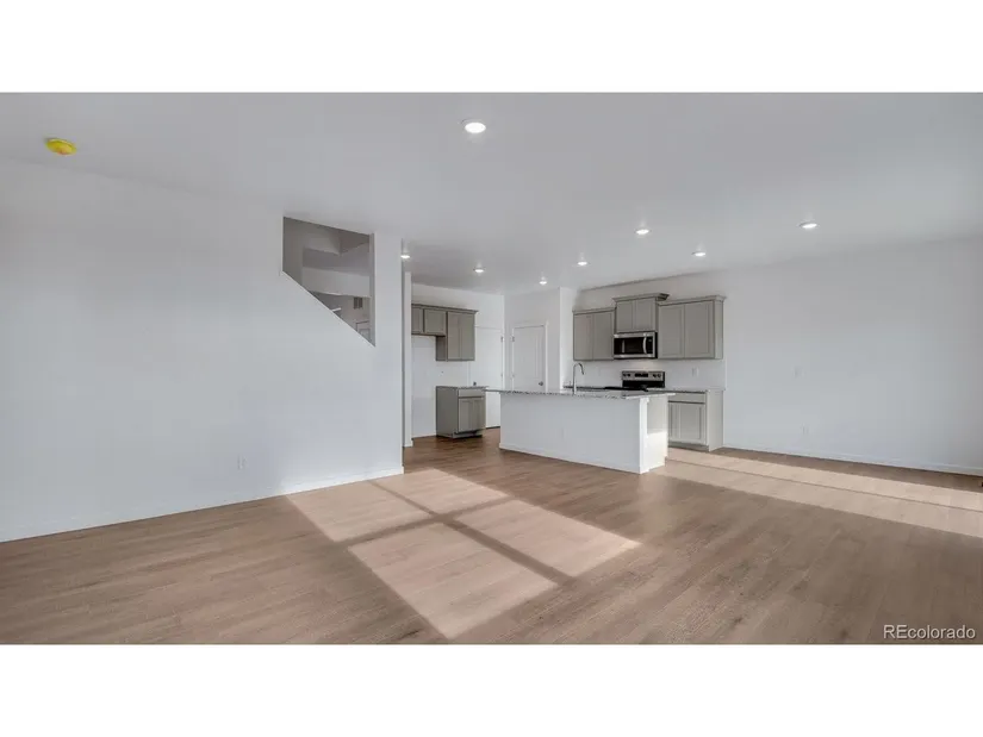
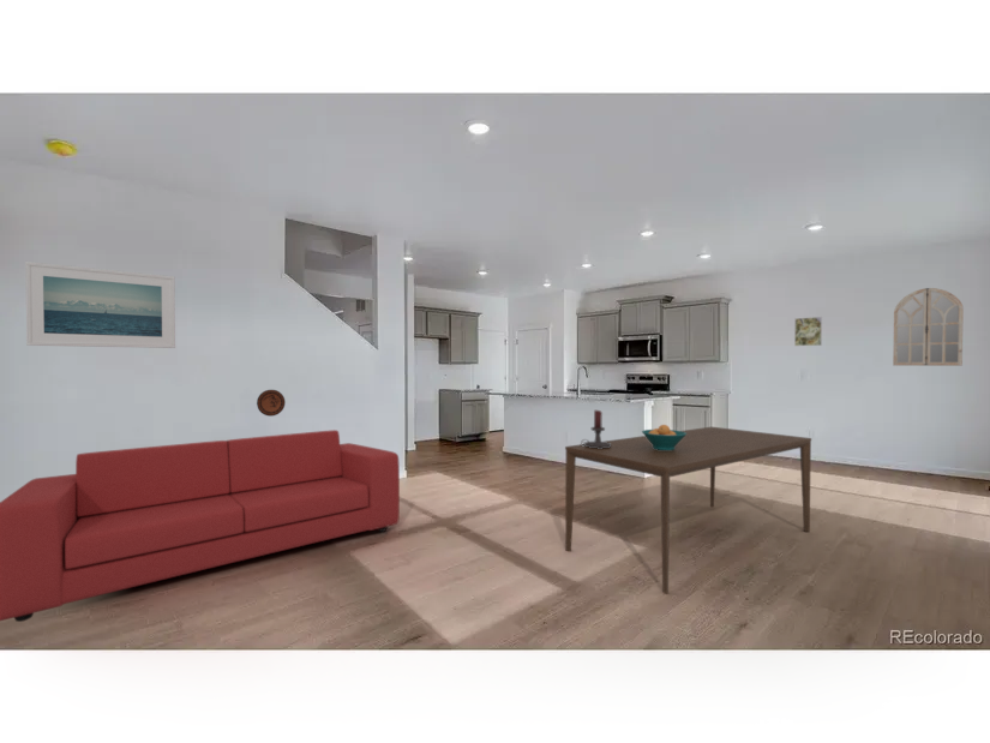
+ fruit bowl [641,424,686,450]
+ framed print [24,260,176,349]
+ sofa [0,429,401,623]
+ candle holder [580,409,611,449]
+ home mirror [892,287,965,367]
+ dining table [564,426,812,595]
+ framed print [793,316,823,347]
+ decorative plate [256,389,287,418]
